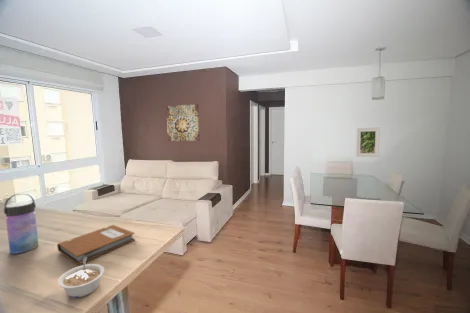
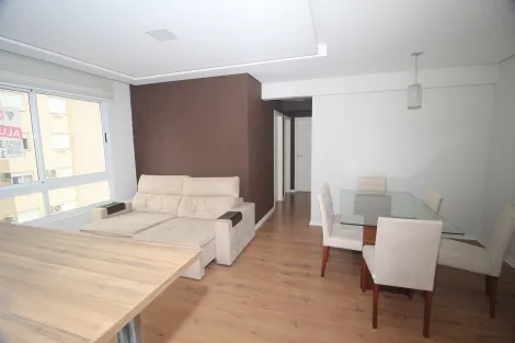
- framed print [355,127,381,158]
- water bottle [2,192,39,255]
- wall art [165,103,200,142]
- legume [57,258,106,299]
- notebook [56,224,136,266]
